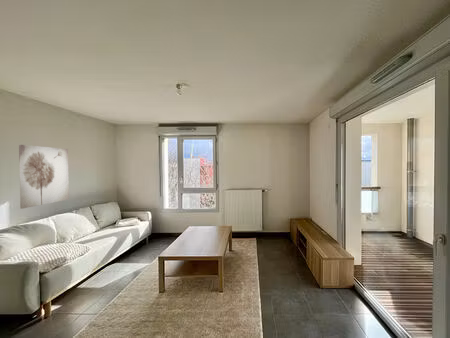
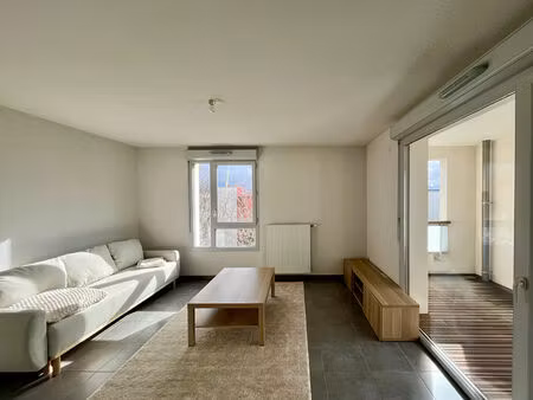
- wall art [18,144,70,210]
